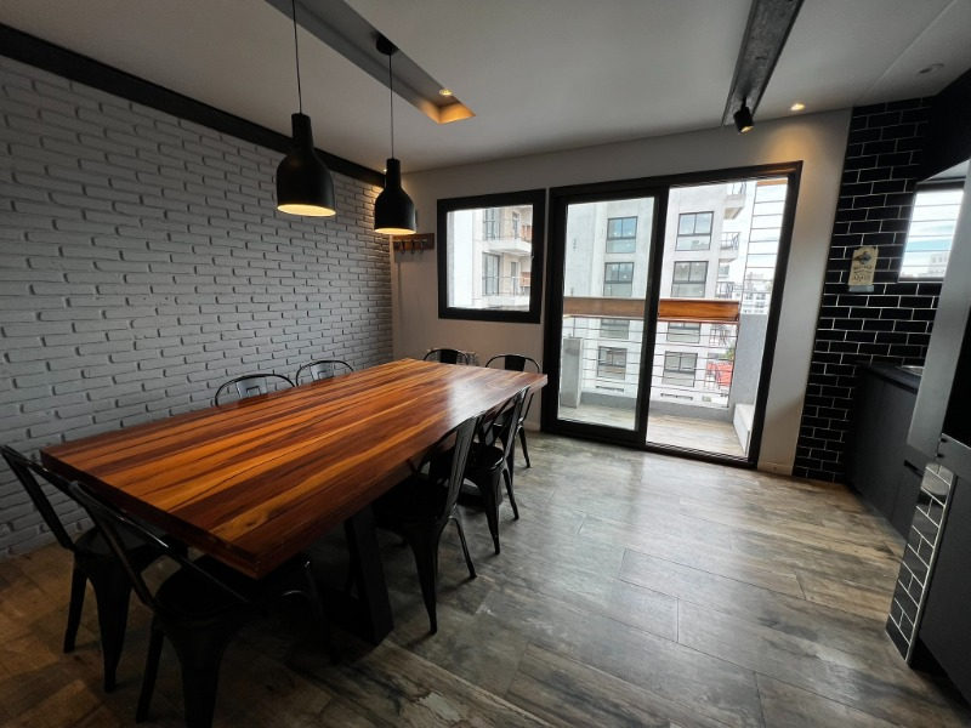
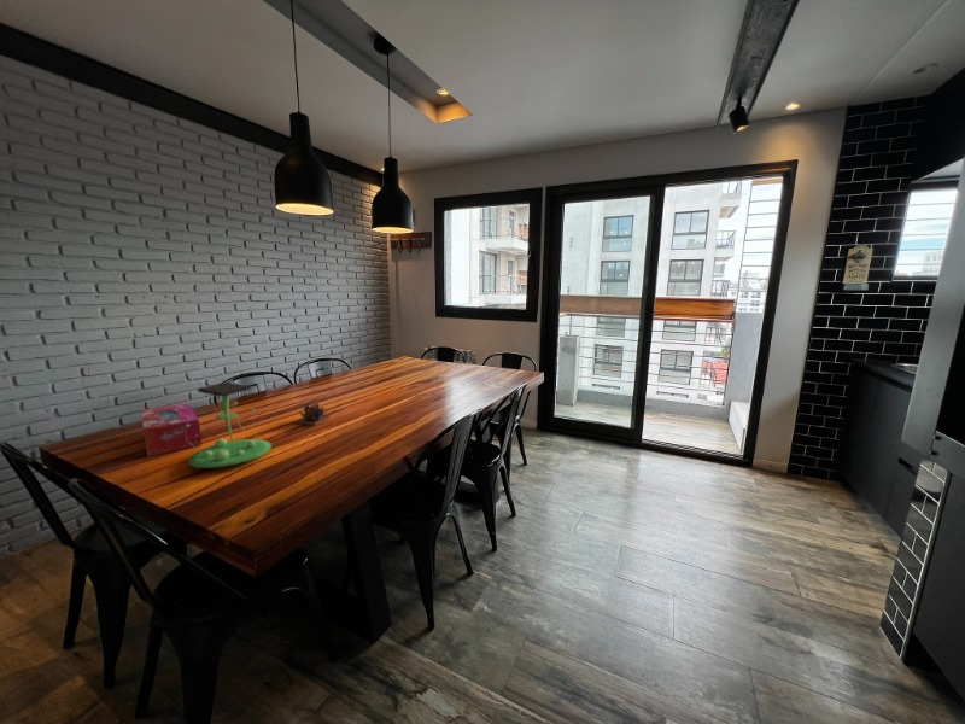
+ plant [186,381,332,469]
+ tissue box [140,402,203,457]
